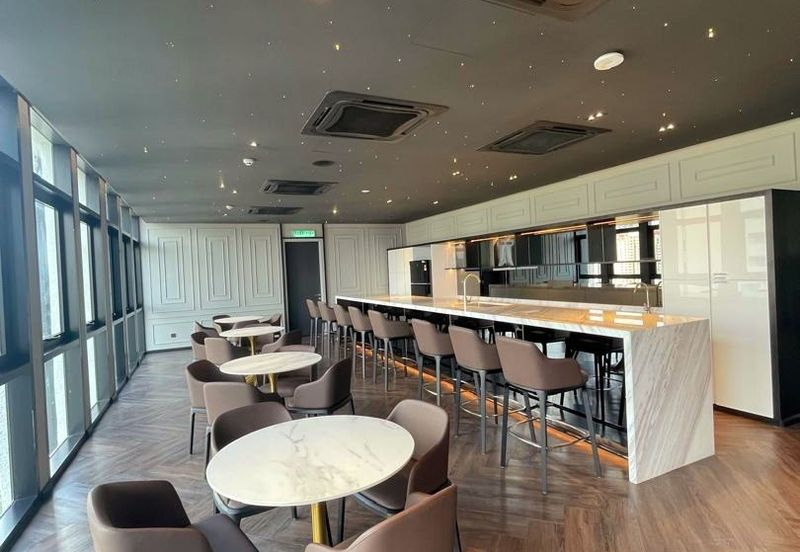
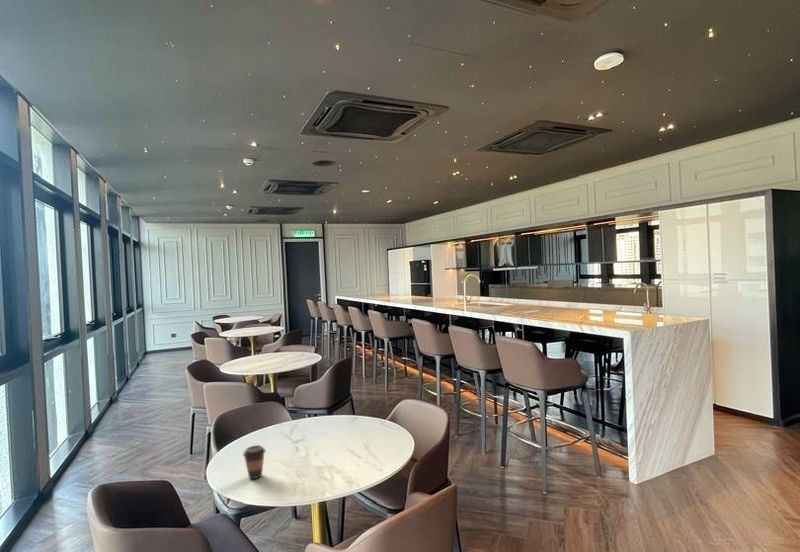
+ coffee cup [242,444,266,480]
